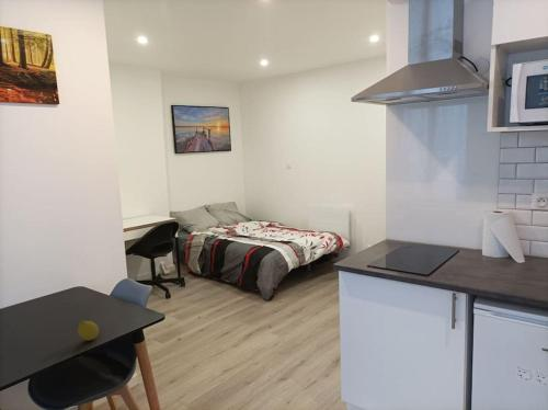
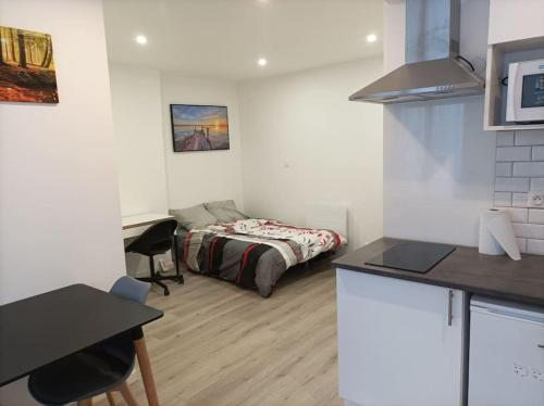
- fruit [77,320,100,342]
